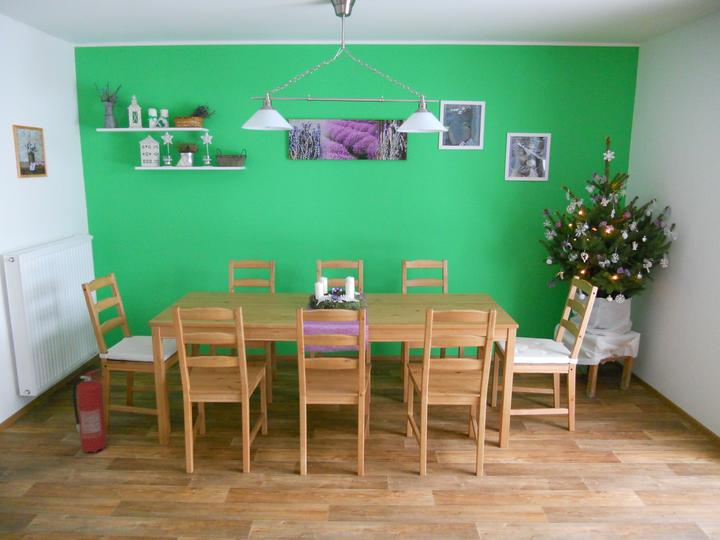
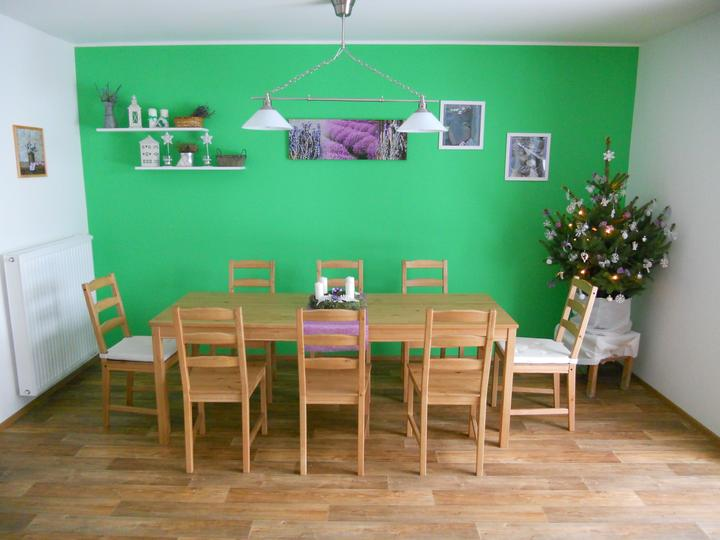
- fire extinguisher [71,367,107,454]
